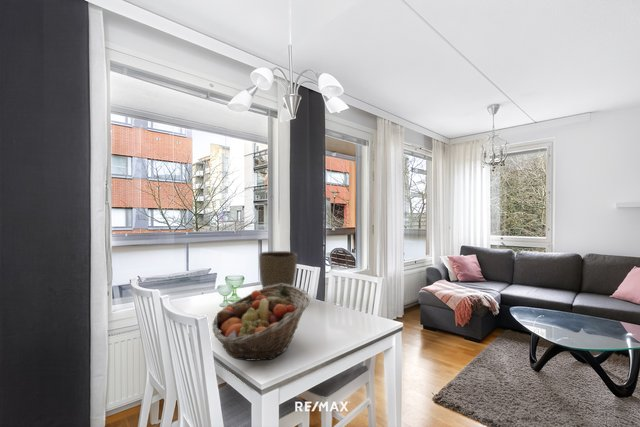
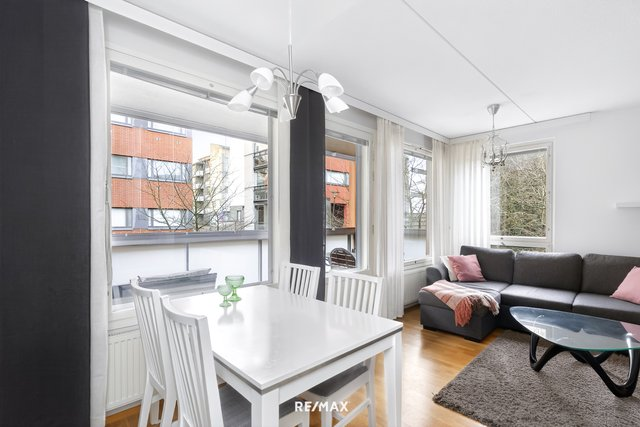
- vase [258,250,298,289]
- fruit basket [211,284,311,362]
